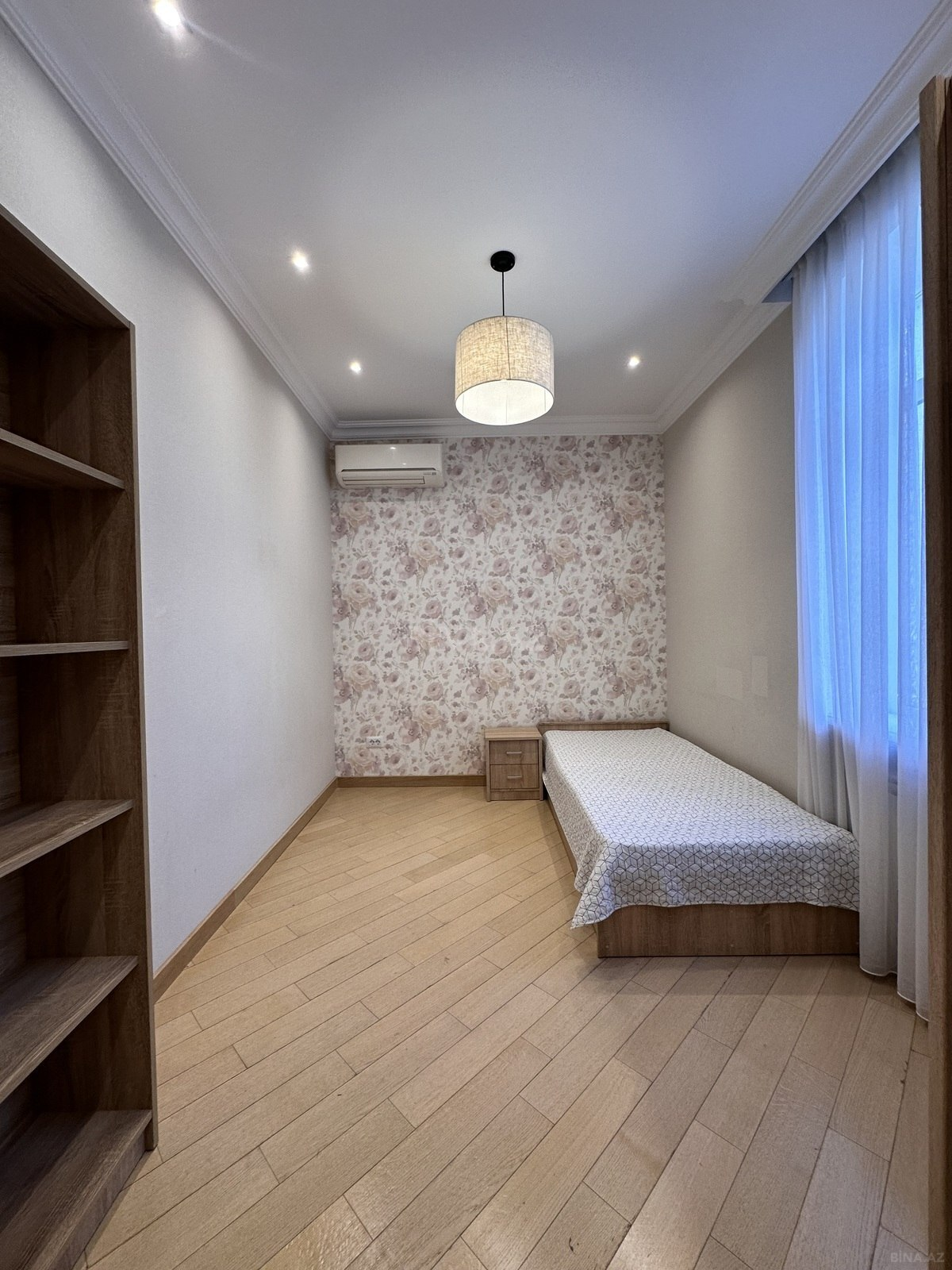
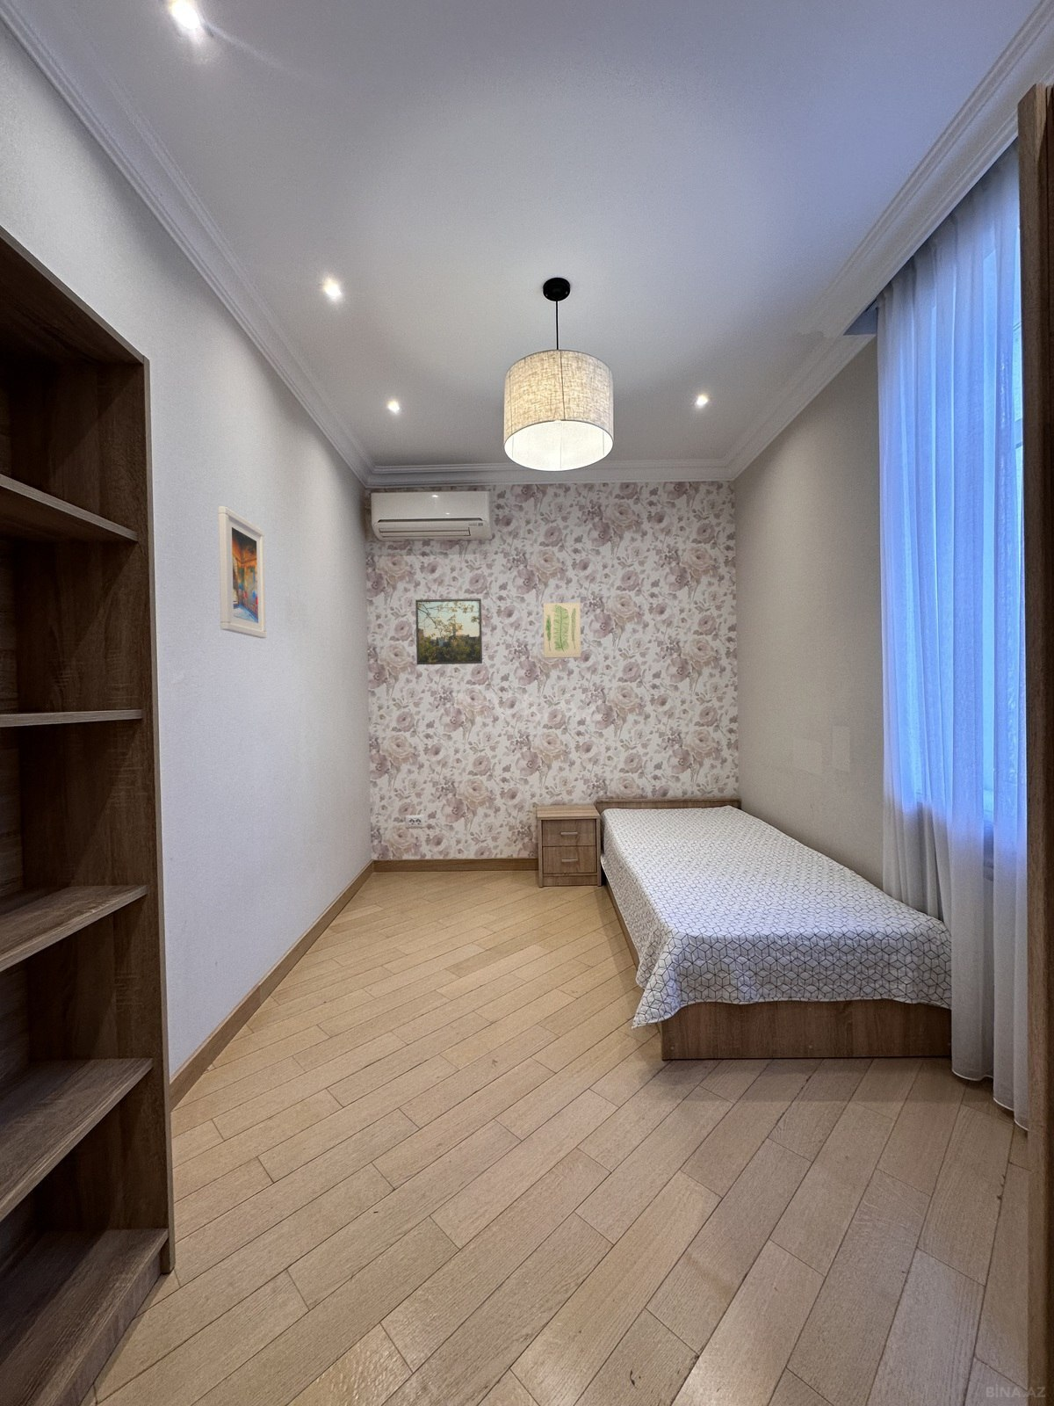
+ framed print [218,506,267,639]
+ wall art [541,602,581,659]
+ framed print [414,598,483,665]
